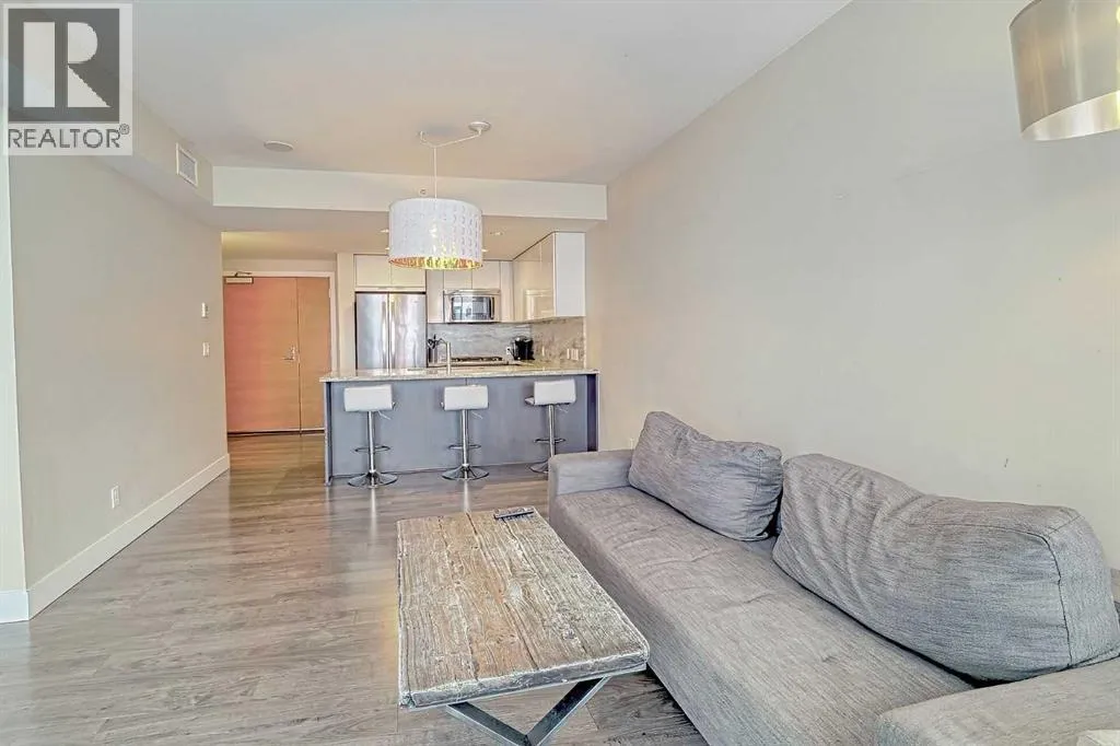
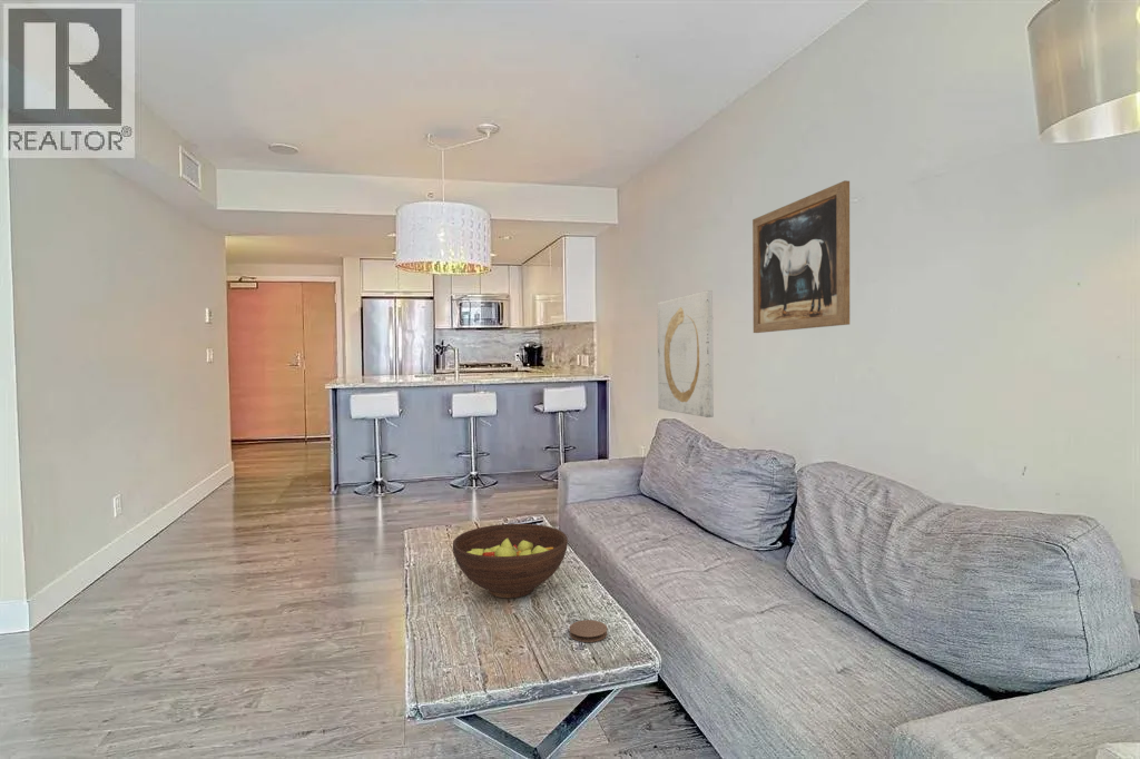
+ wall art [657,289,715,418]
+ fruit bowl [452,523,569,599]
+ wall art [751,179,851,334]
+ coaster [568,619,609,643]
